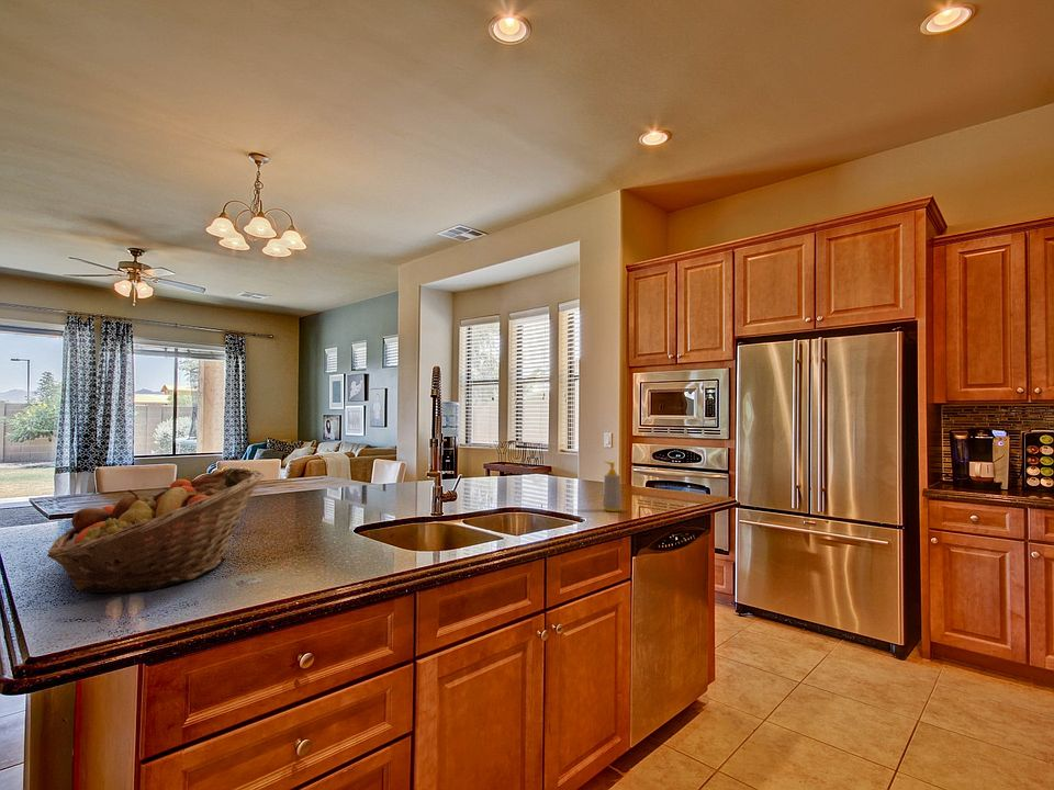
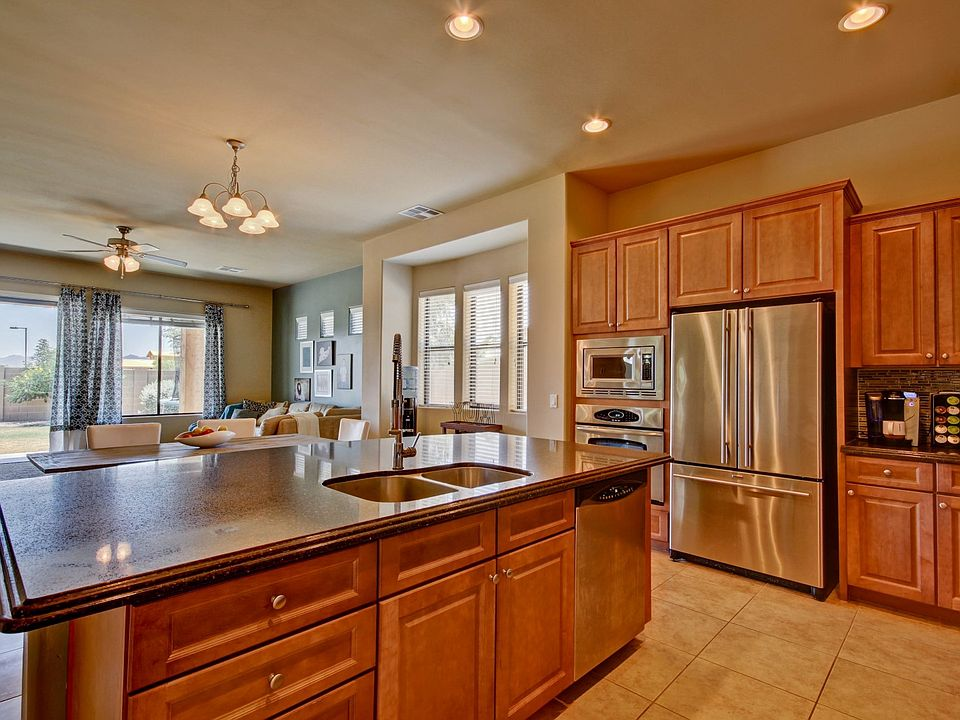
- soap bottle [602,461,623,512]
- fruit basket [46,467,265,594]
